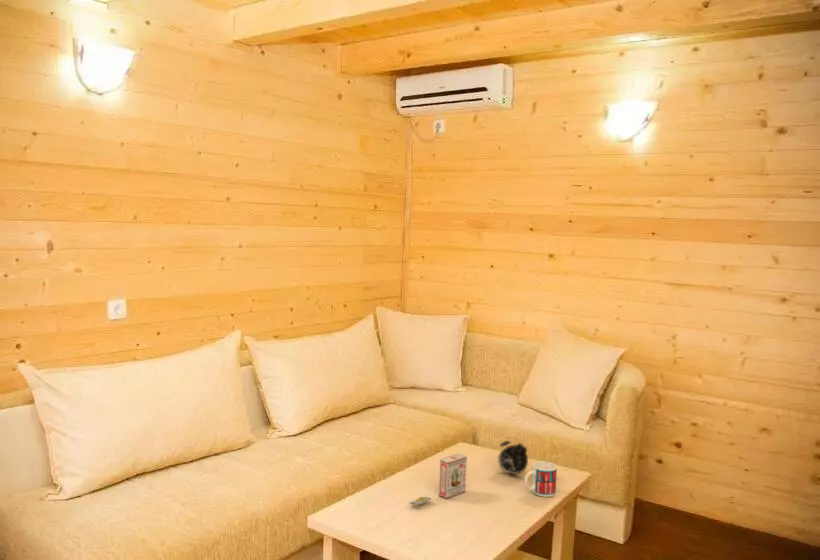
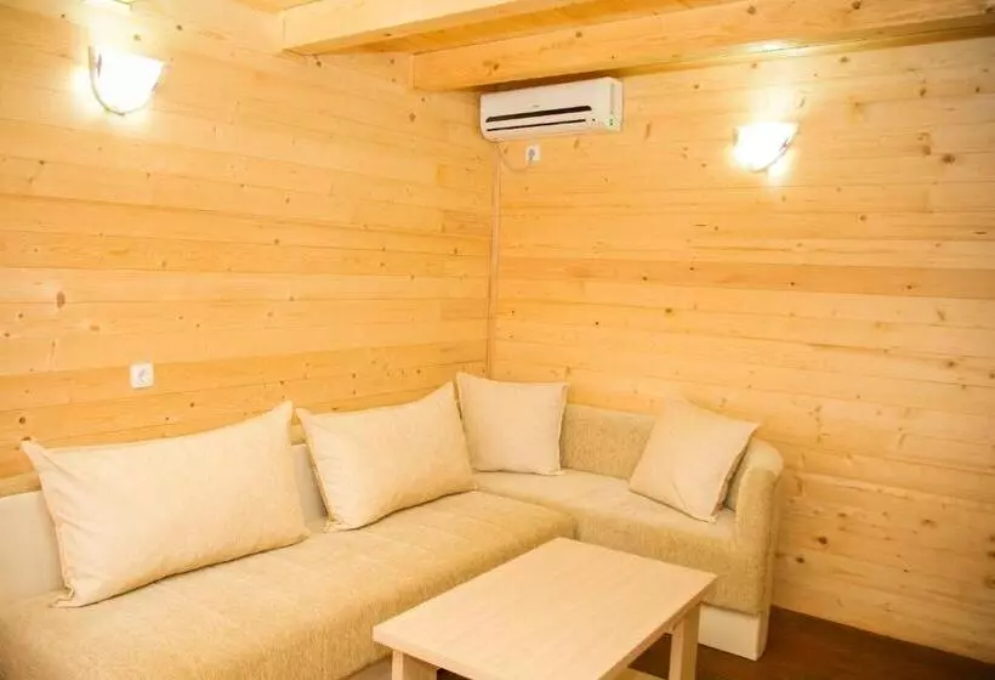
- snack box [409,453,468,506]
- mug [523,461,558,498]
- alarm clock [497,435,529,478]
